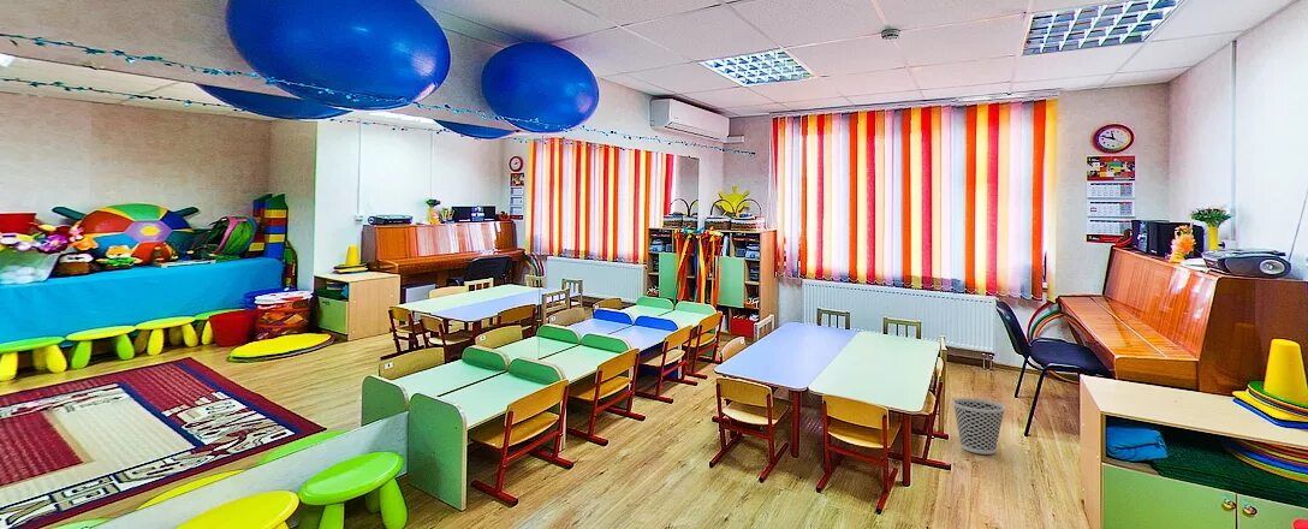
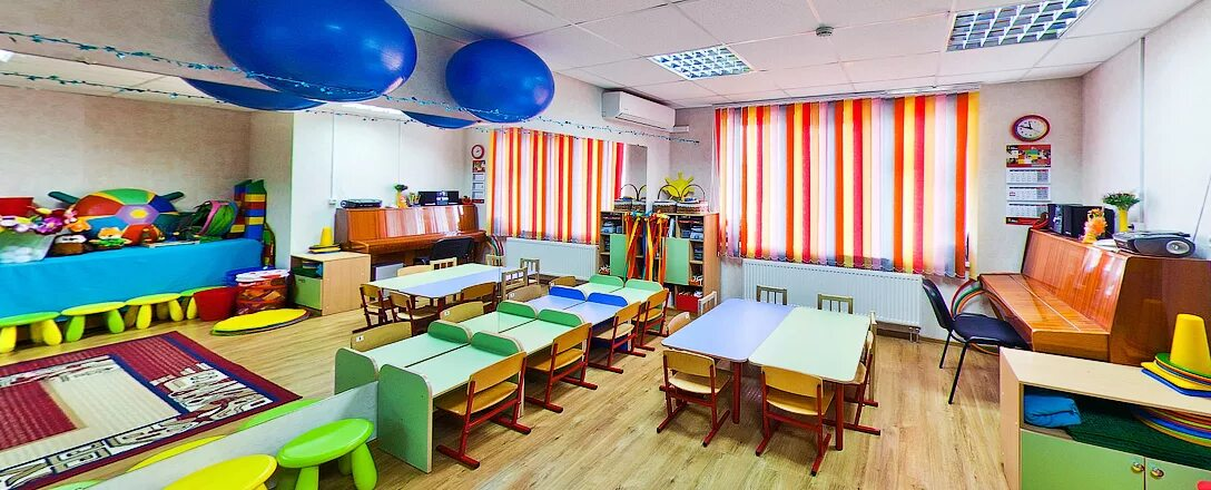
- wastebasket [951,397,1006,456]
